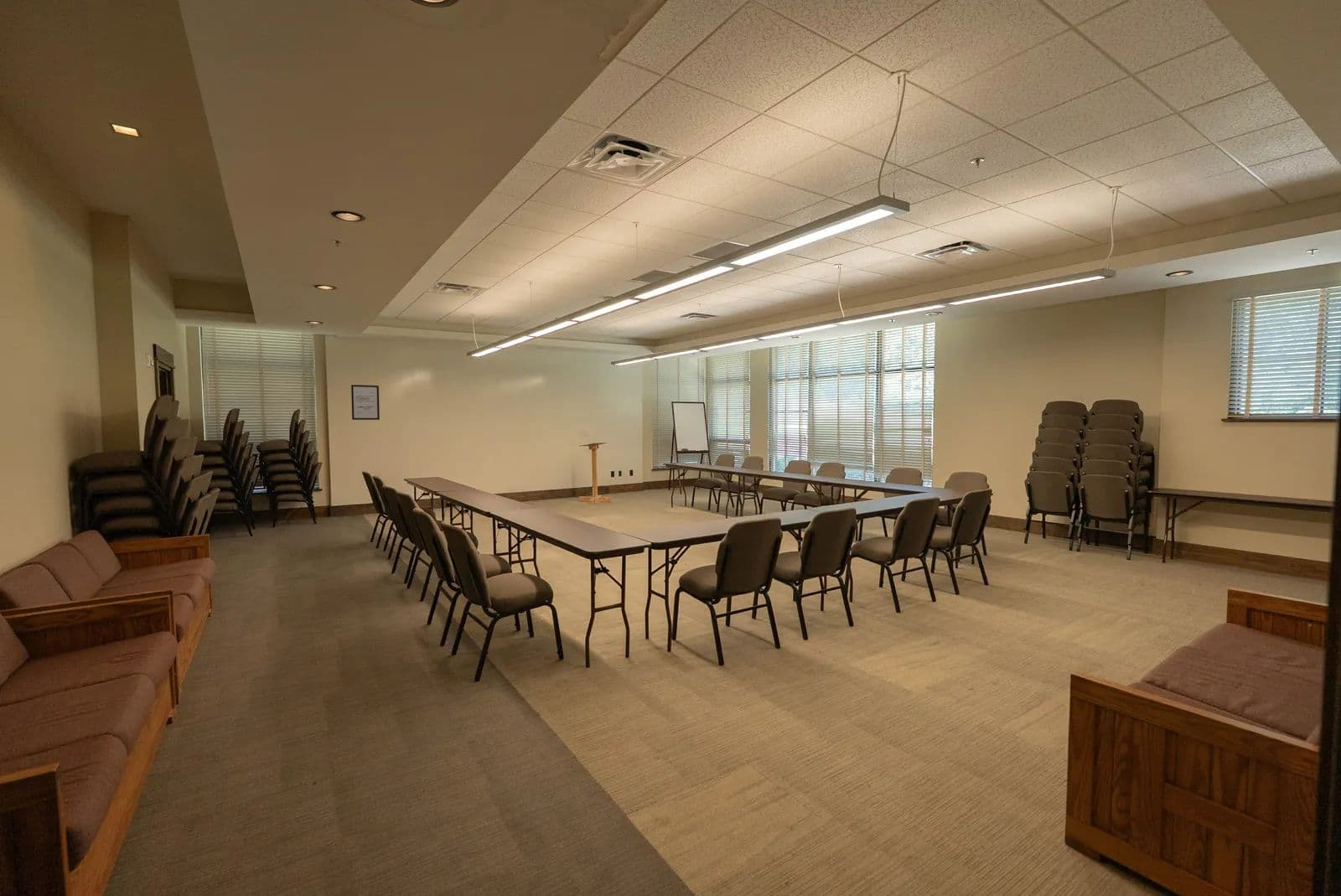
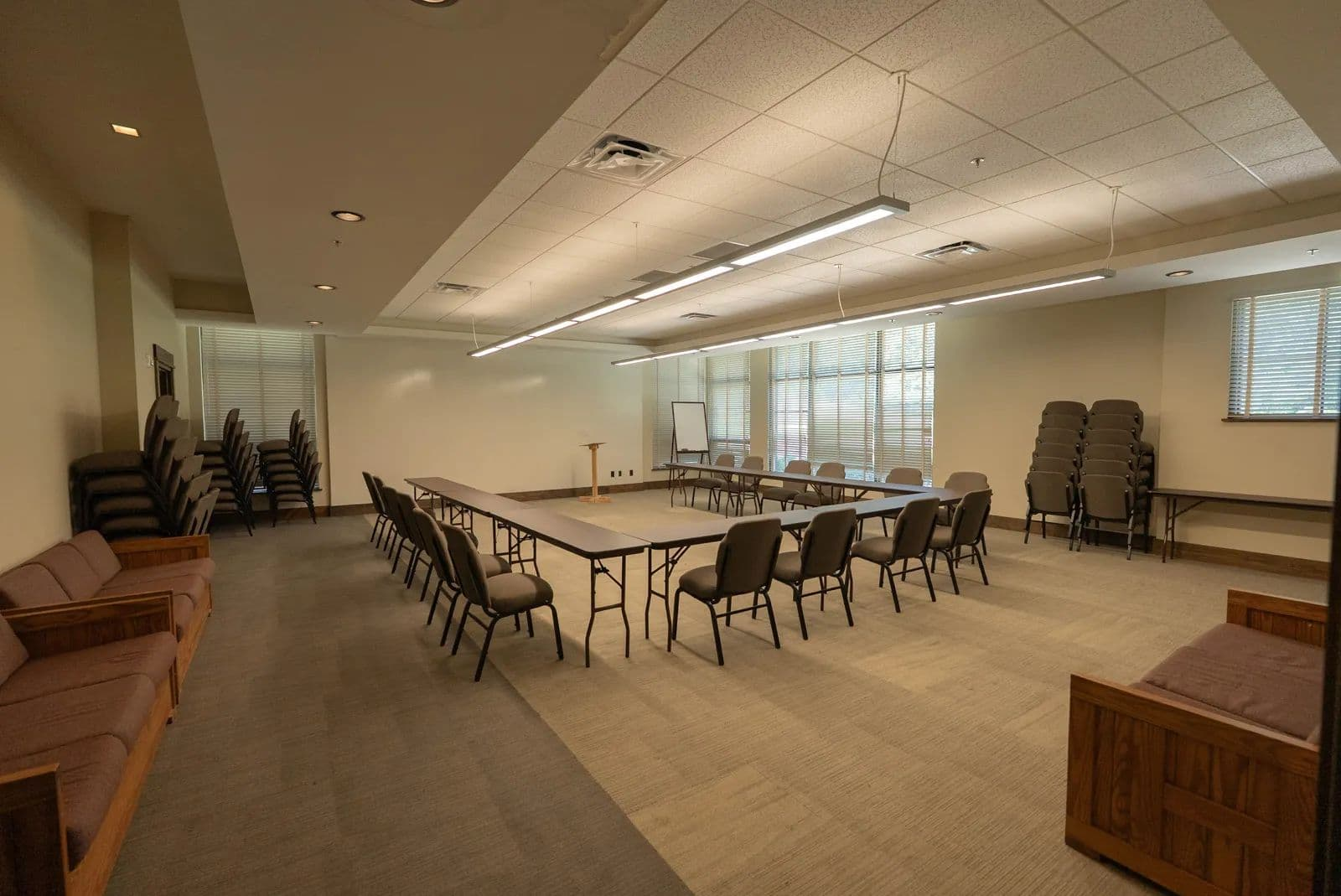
- wall art [350,384,381,421]
